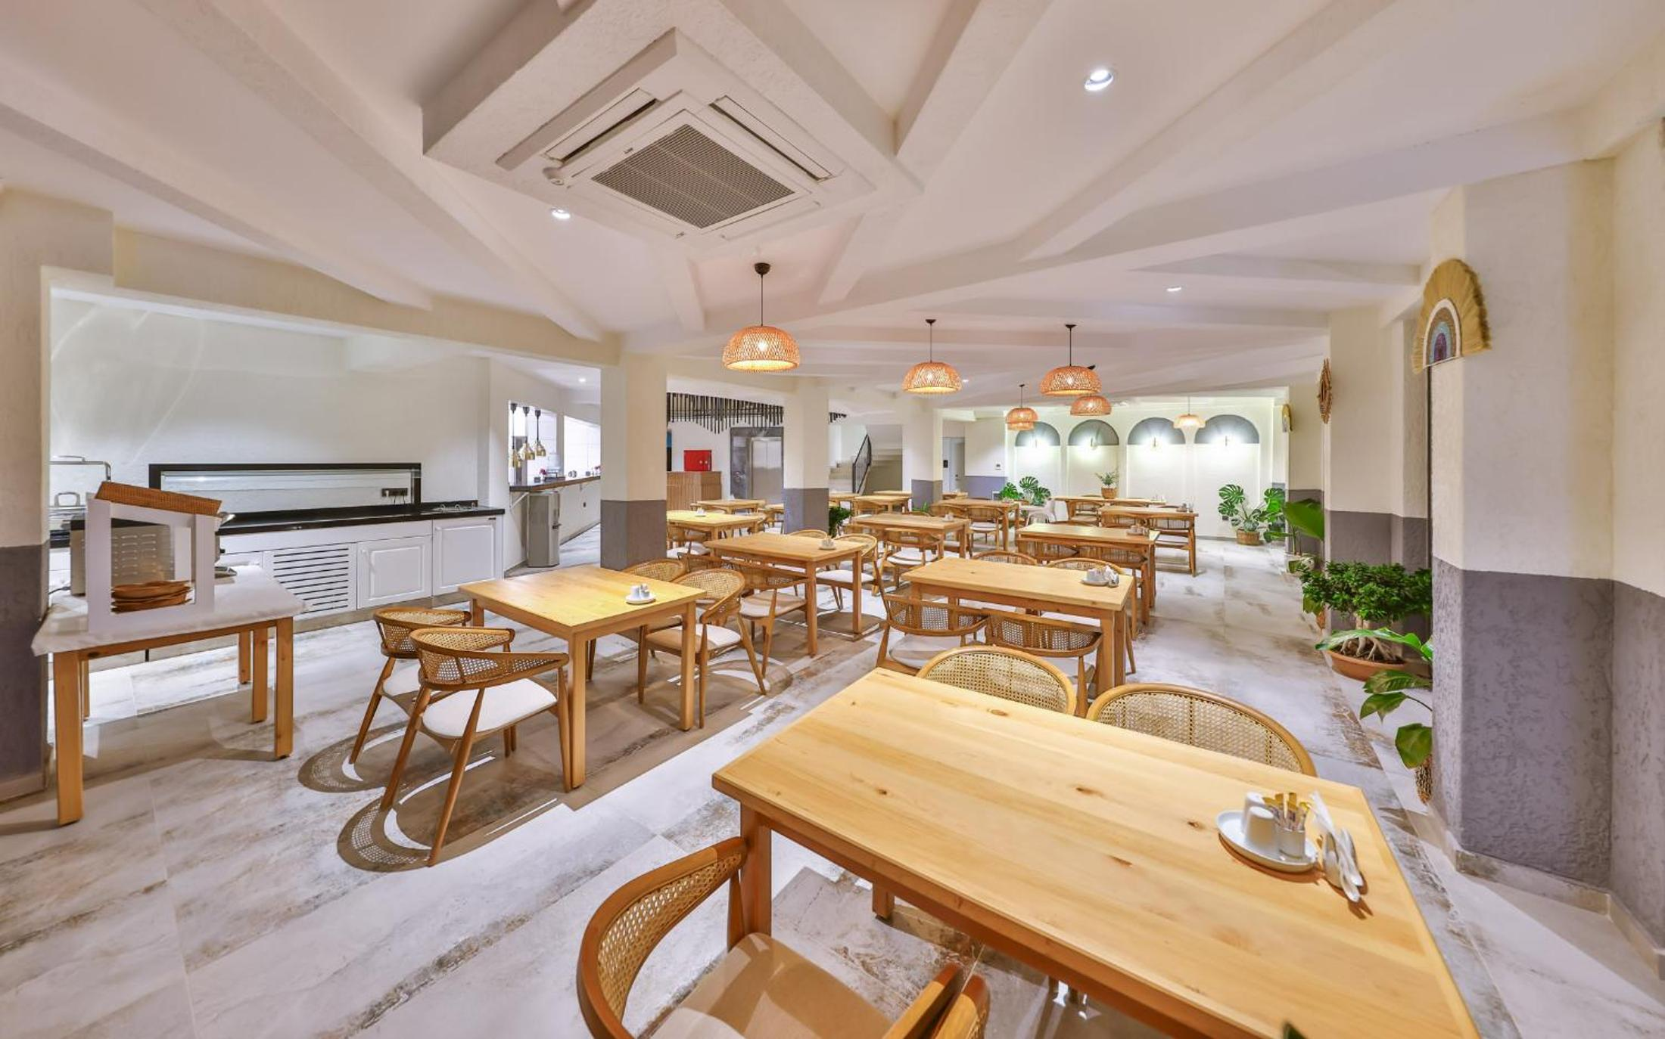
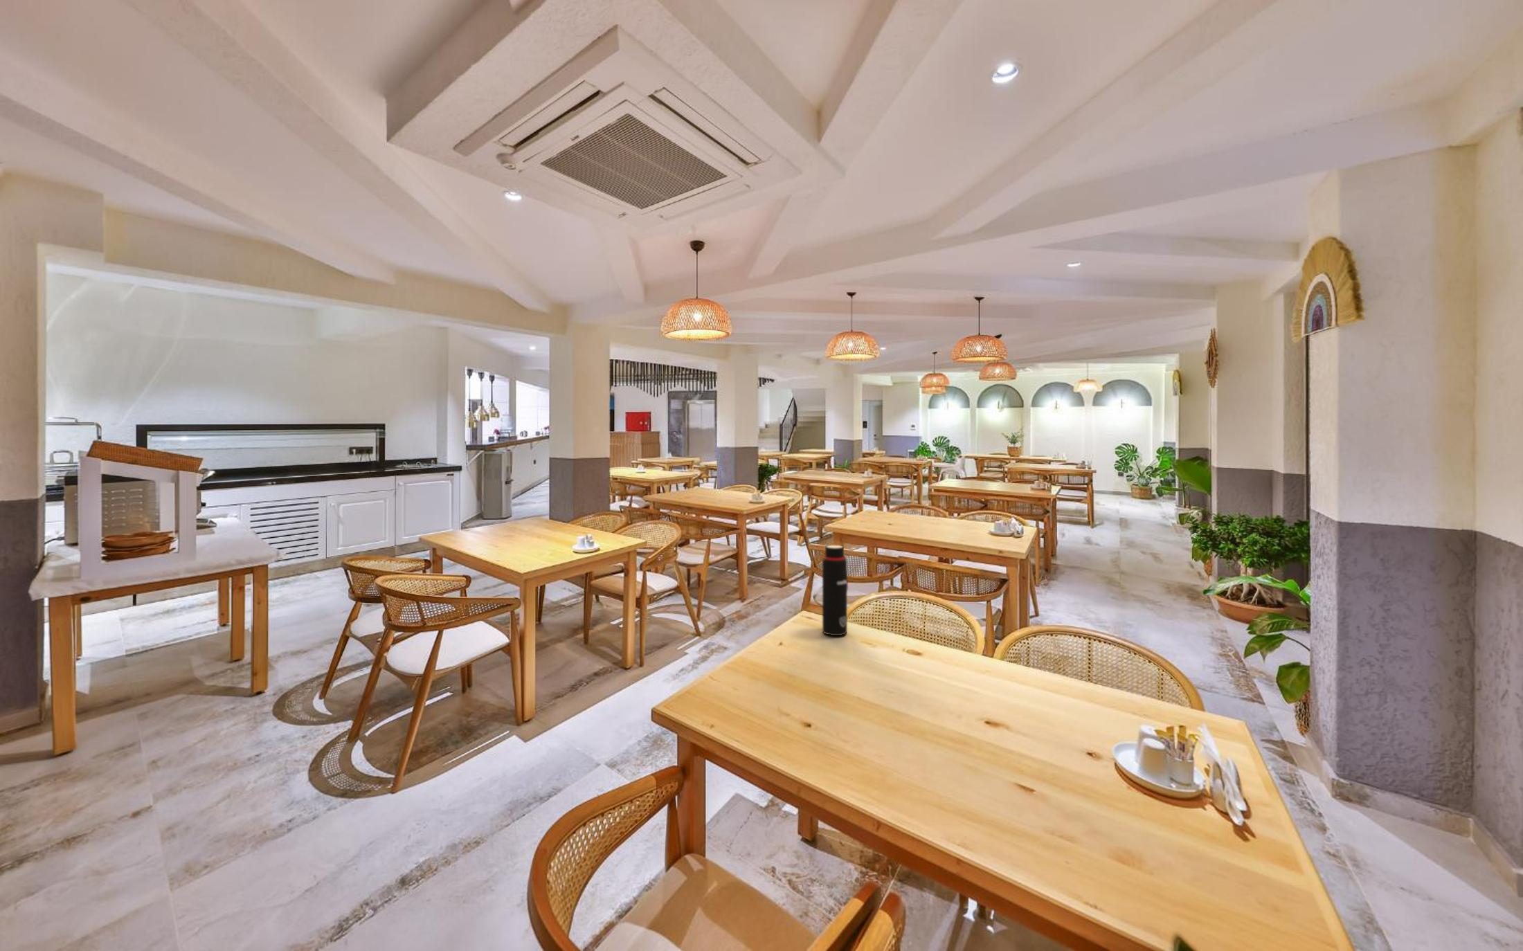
+ water bottle [822,545,849,637]
